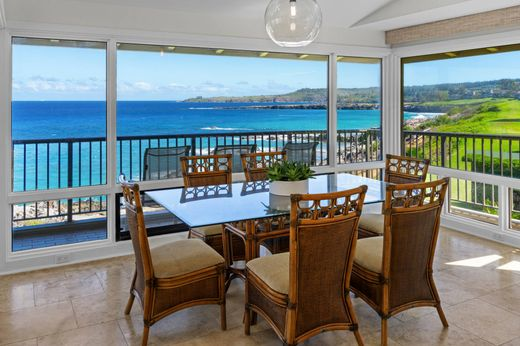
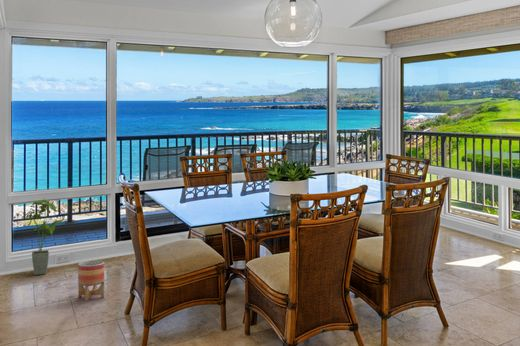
+ planter [77,260,105,302]
+ house plant [23,199,68,276]
